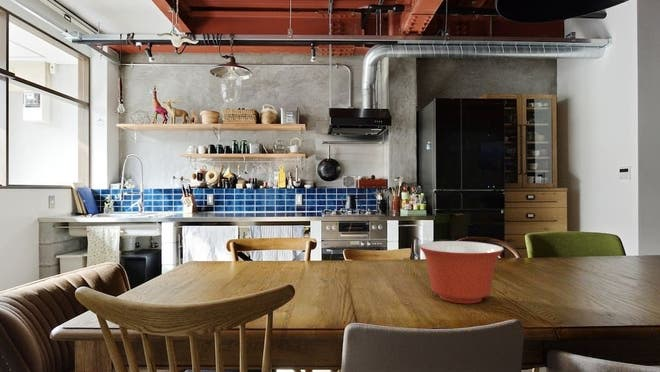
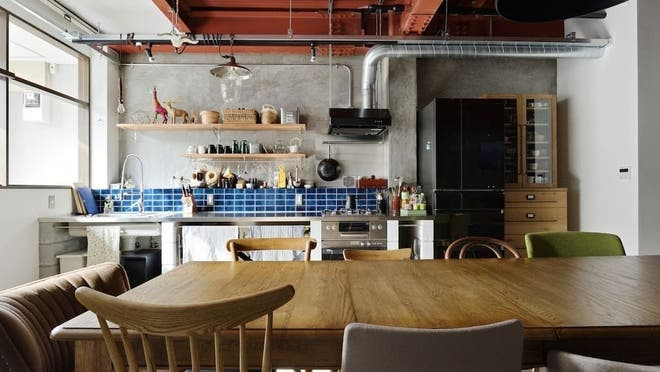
- mixing bowl [418,240,505,304]
